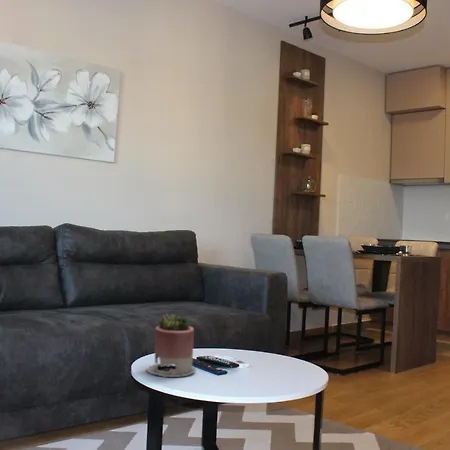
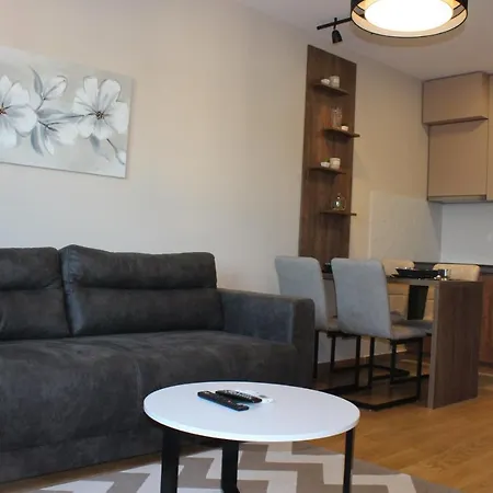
- succulent planter [146,313,197,378]
